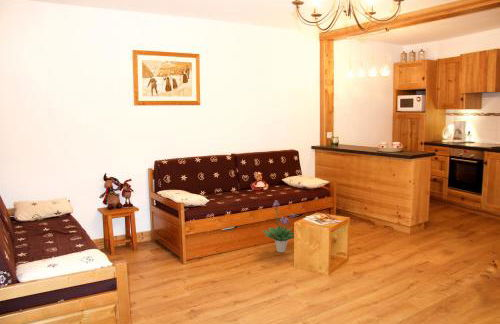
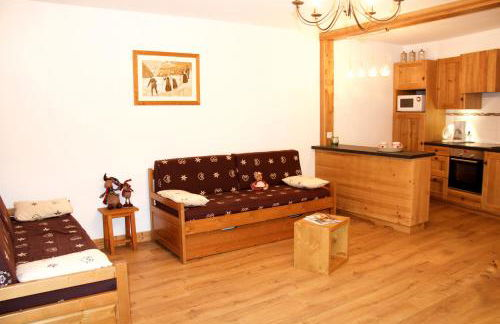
- potted plant [262,199,296,253]
